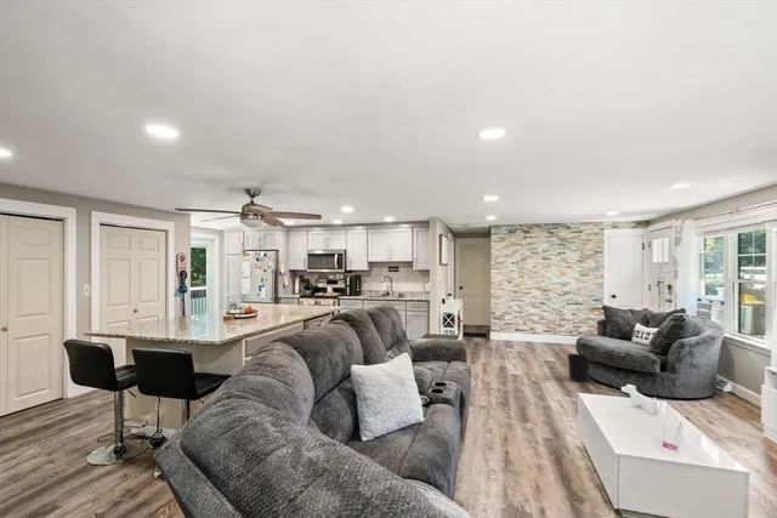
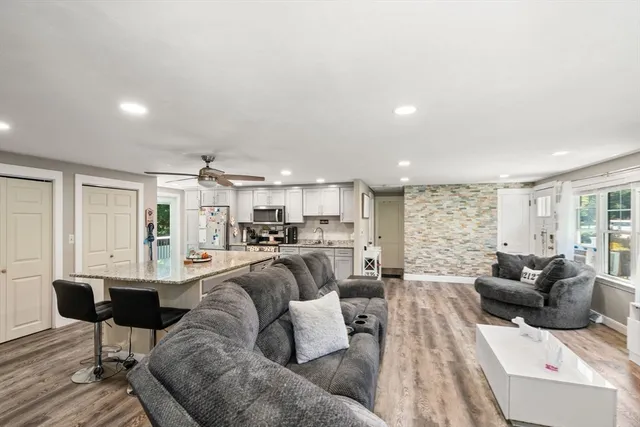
- wastebasket [567,353,591,383]
